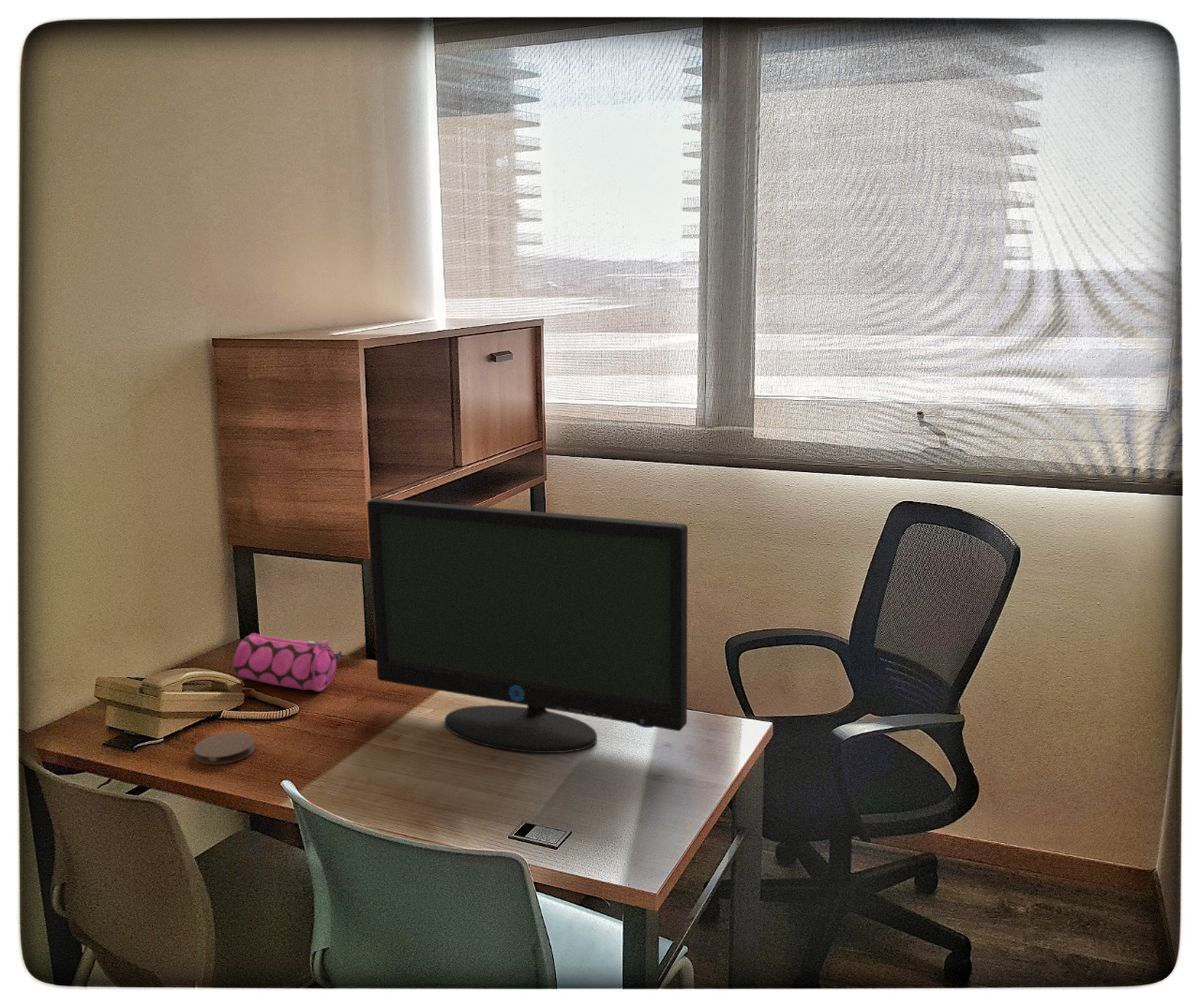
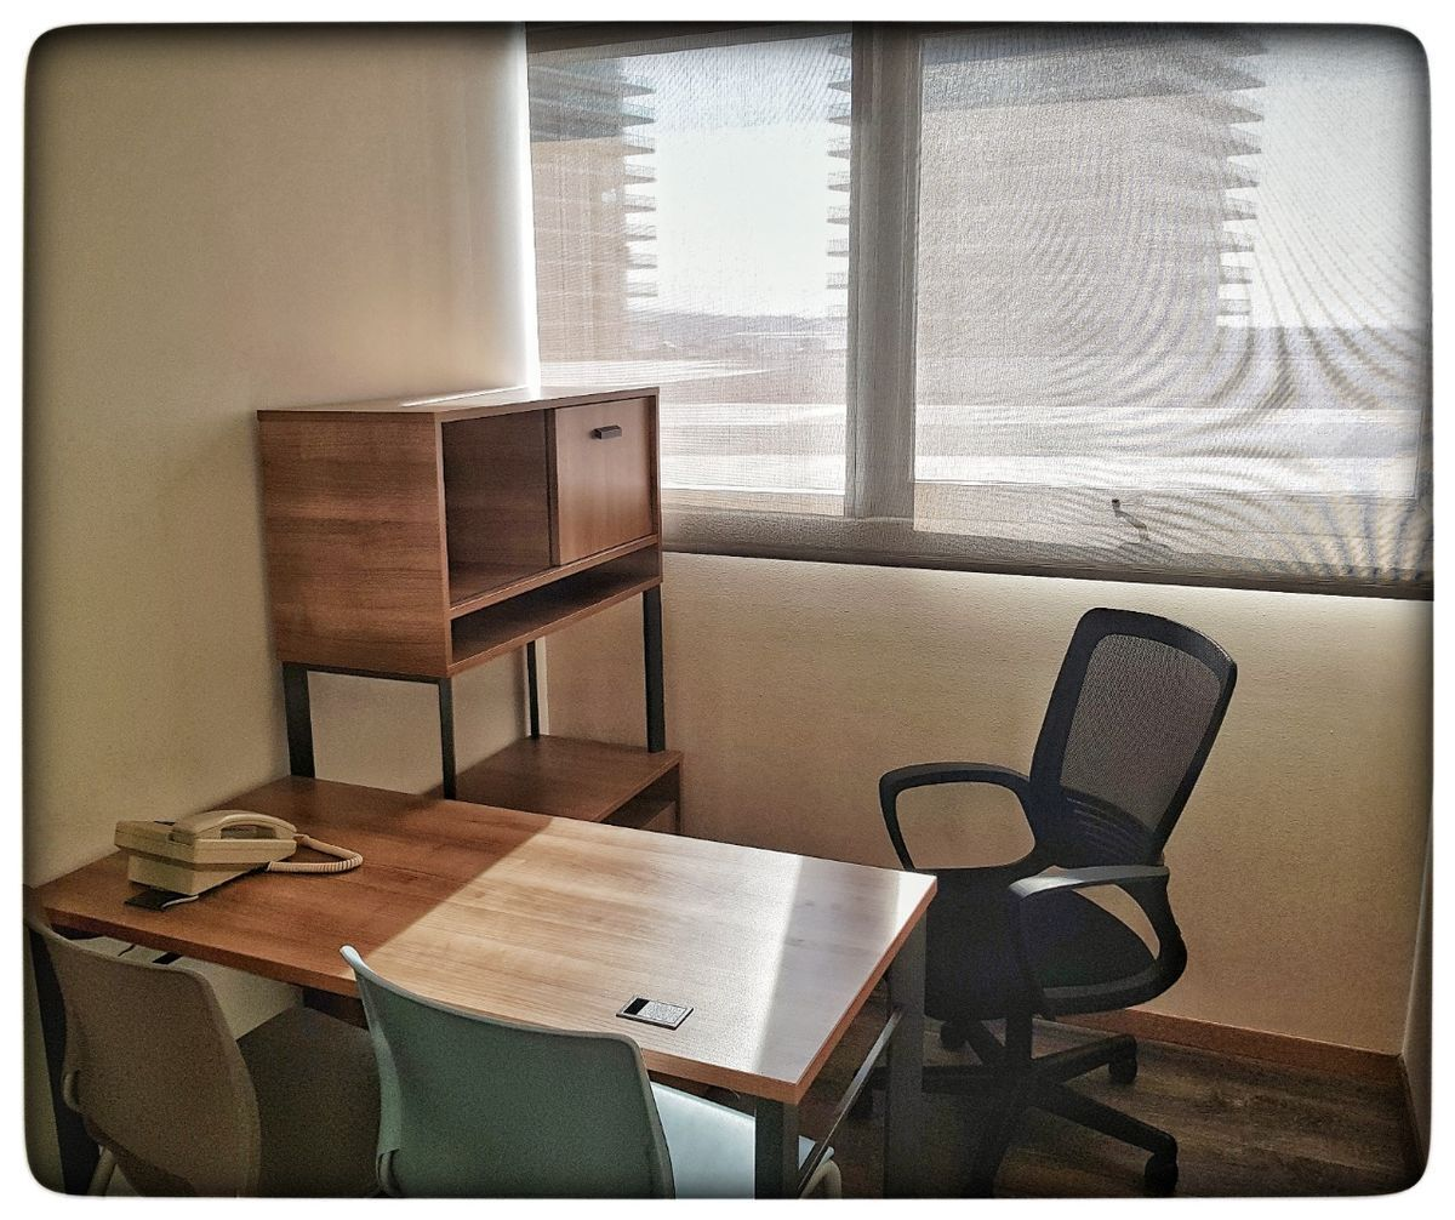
- pencil case [232,632,343,693]
- monitor [366,497,689,754]
- coaster [193,731,256,765]
